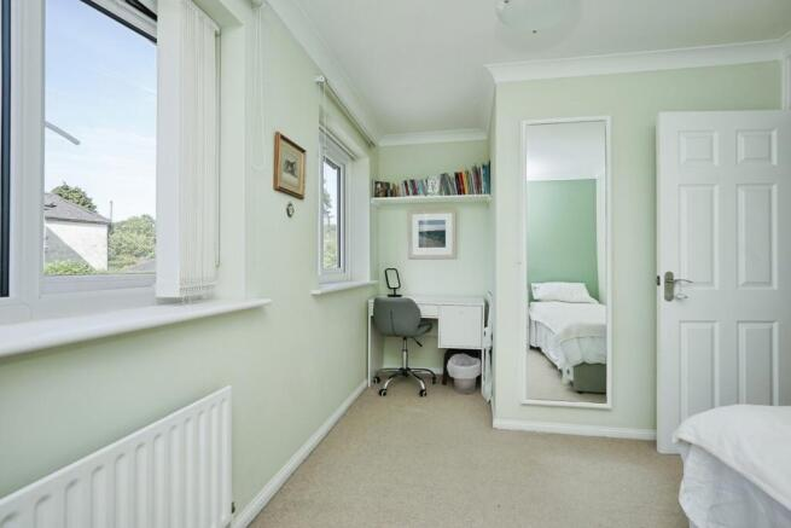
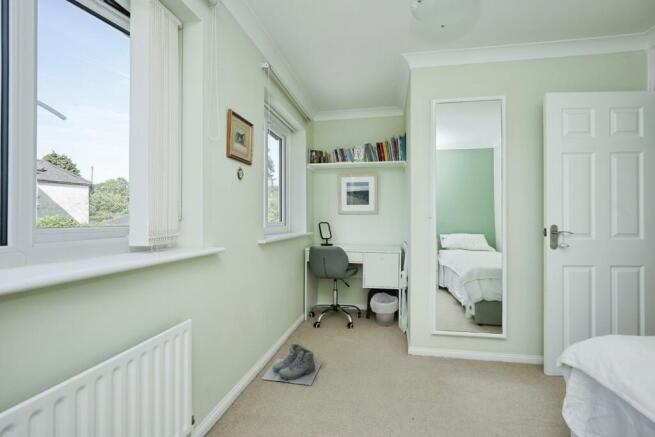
+ boots [261,342,322,386]
